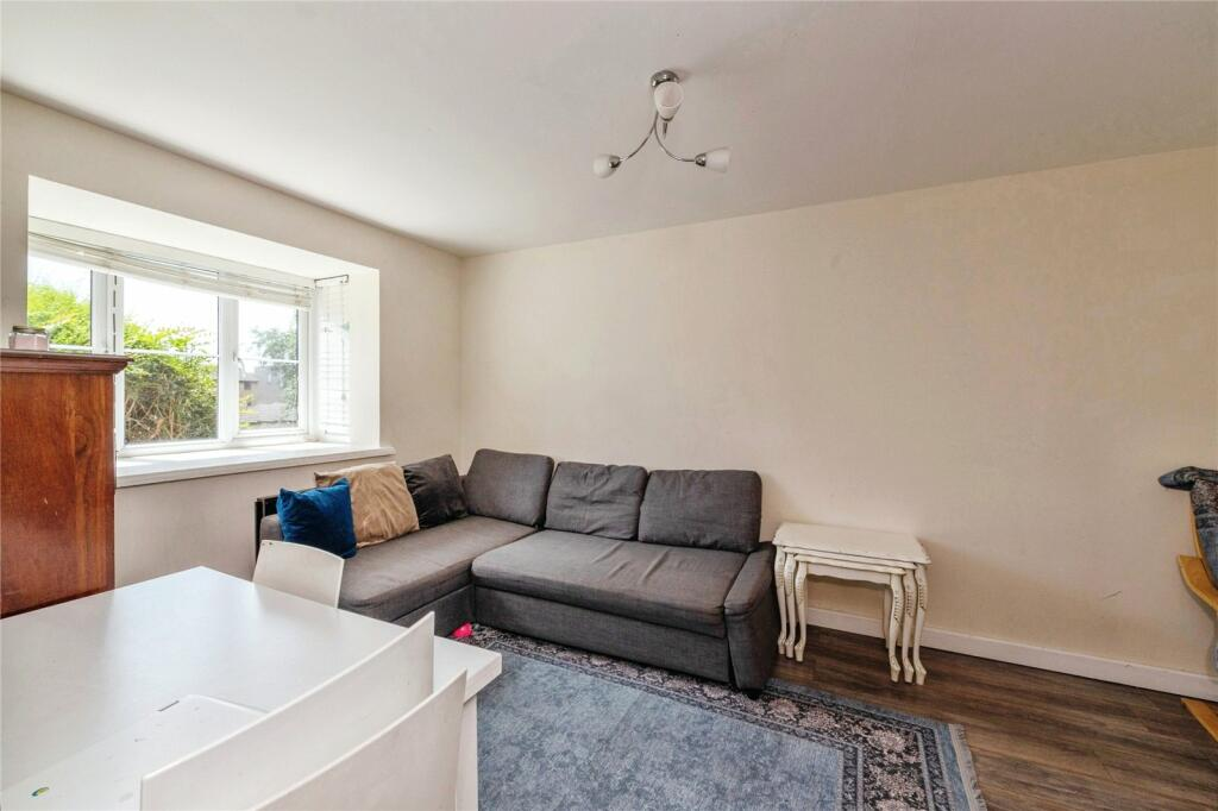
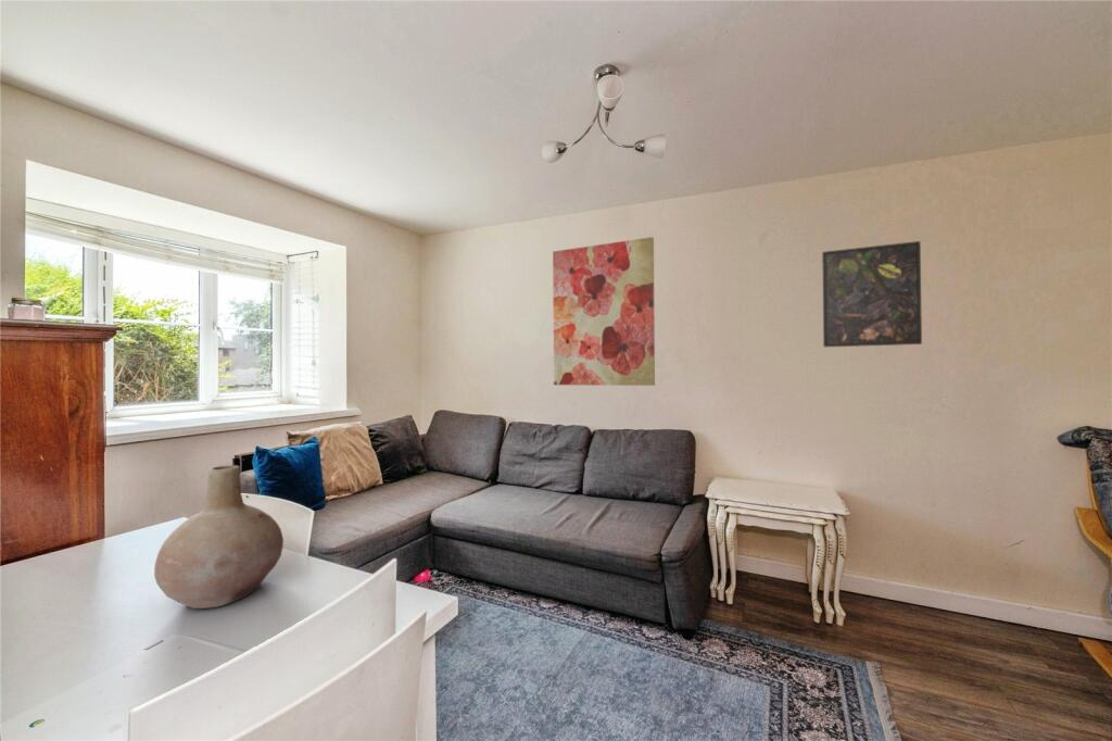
+ vase [153,464,285,610]
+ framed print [821,240,923,348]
+ wall art [552,236,656,387]
